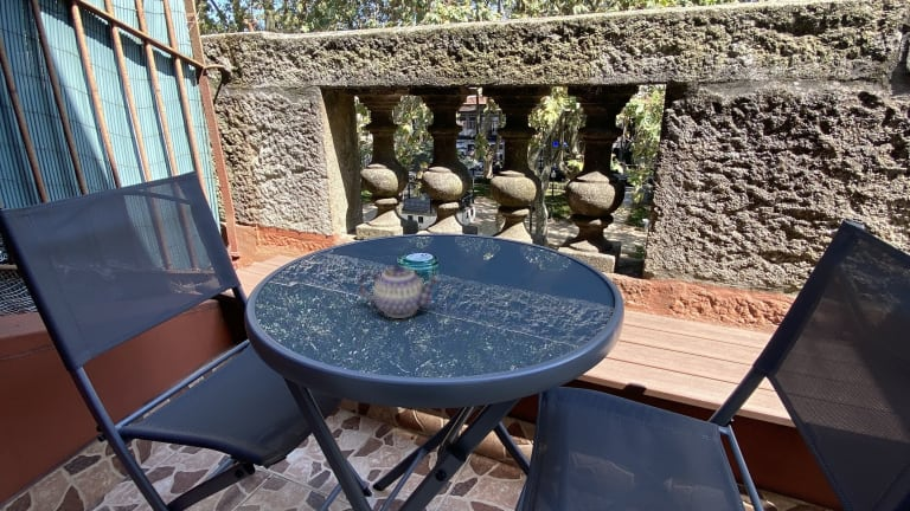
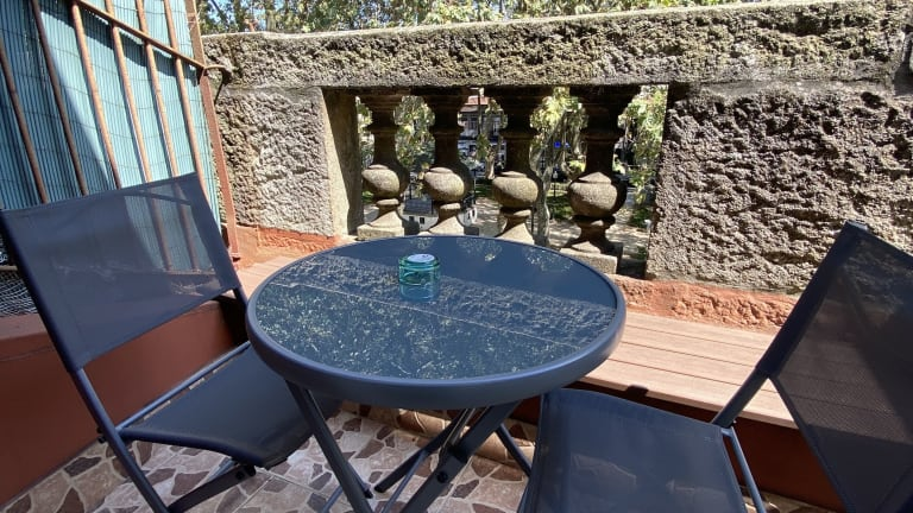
- teapot [358,263,442,319]
